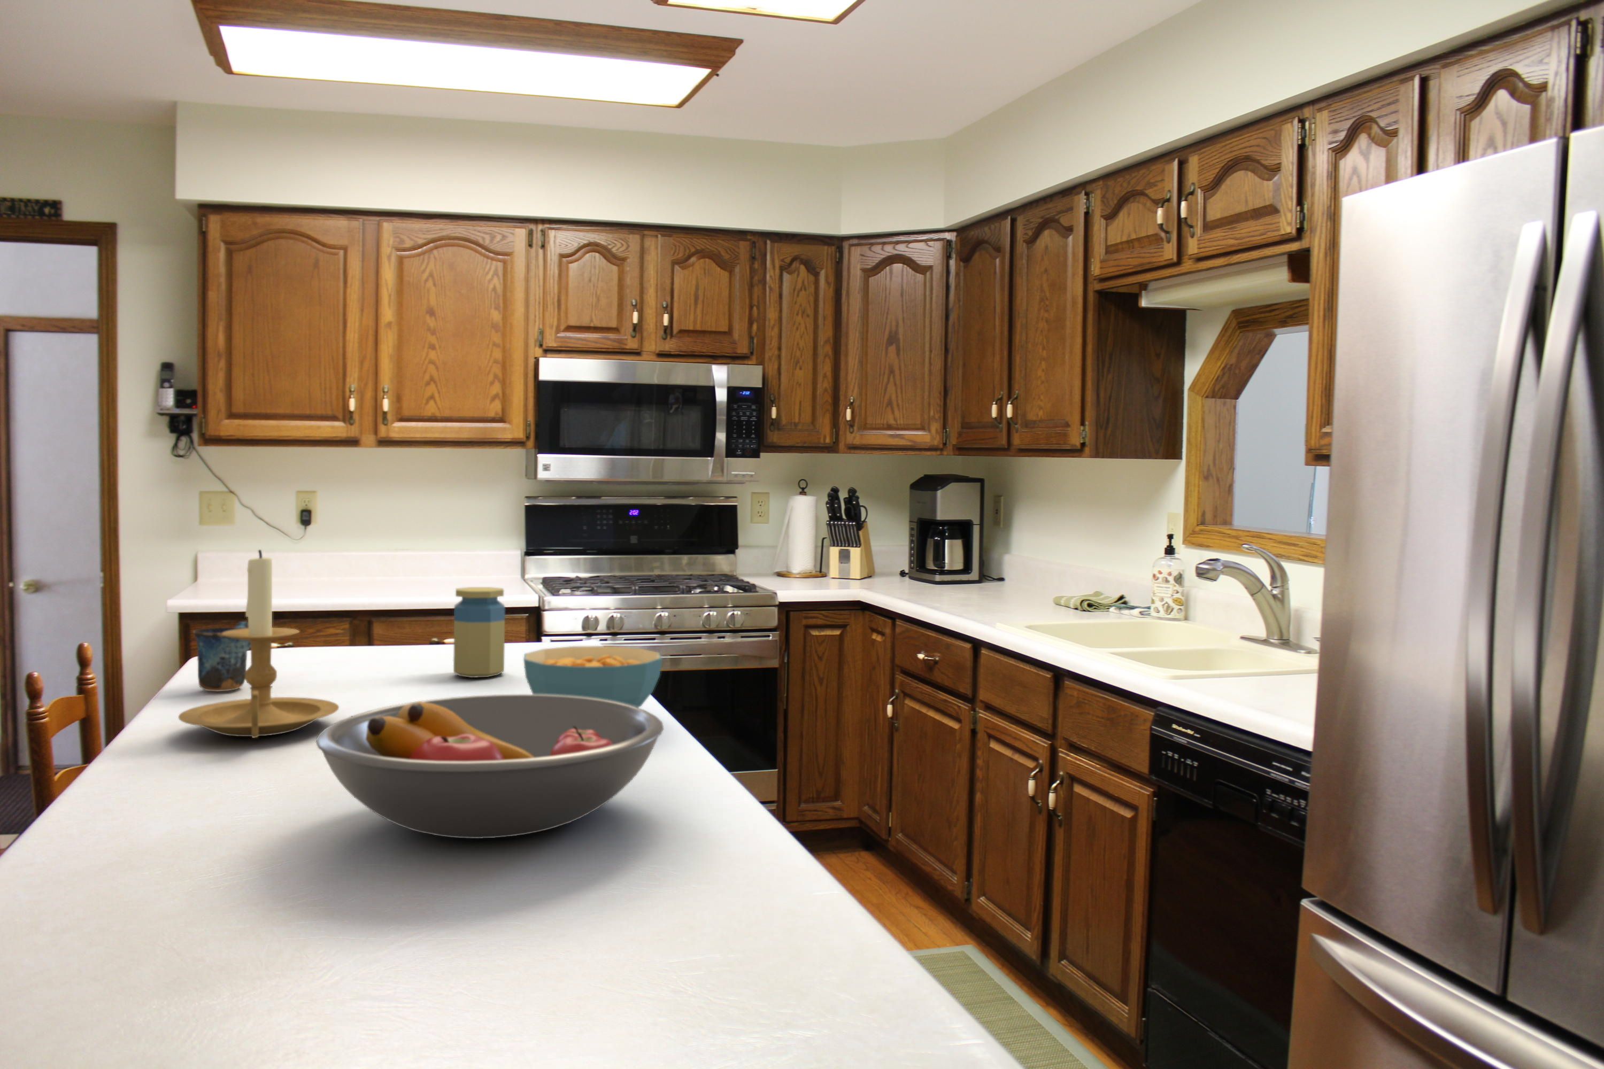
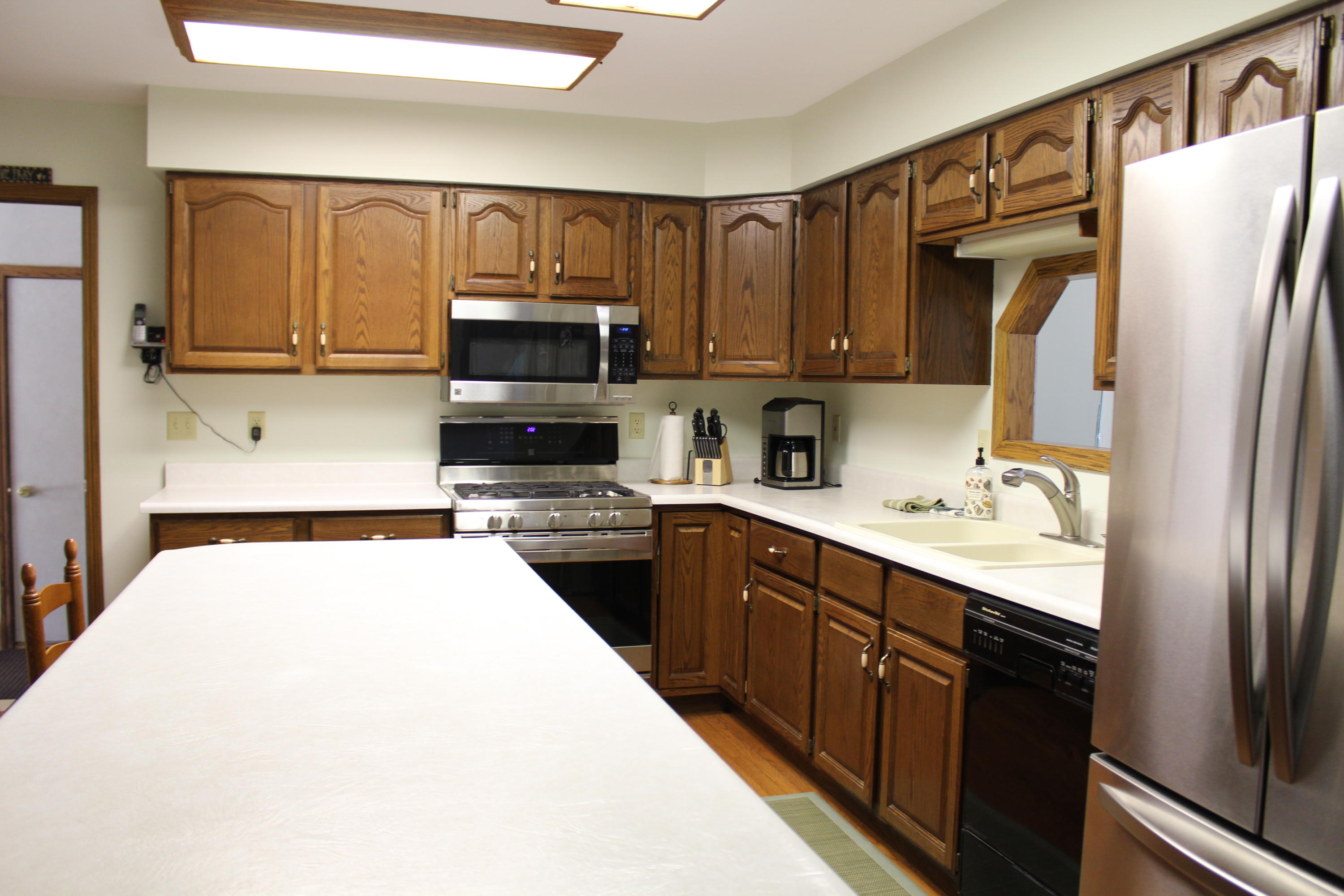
- fruit bowl [315,694,665,839]
- candle holder [178,549,339,739]
- jar [452,586,505,679]
- mug [192,622,251,692]
- cereal bowl [523,645,664,709]
